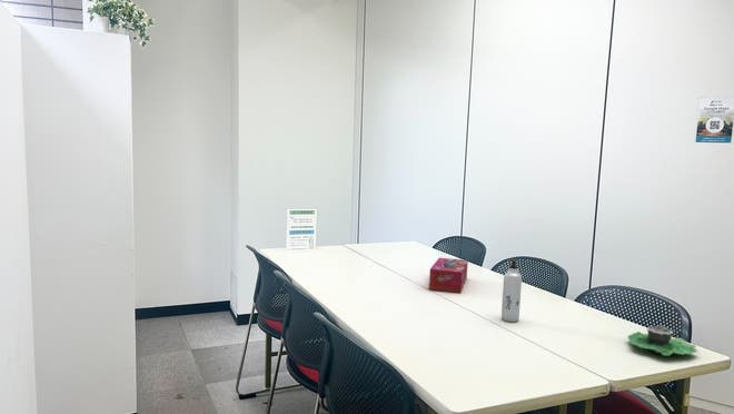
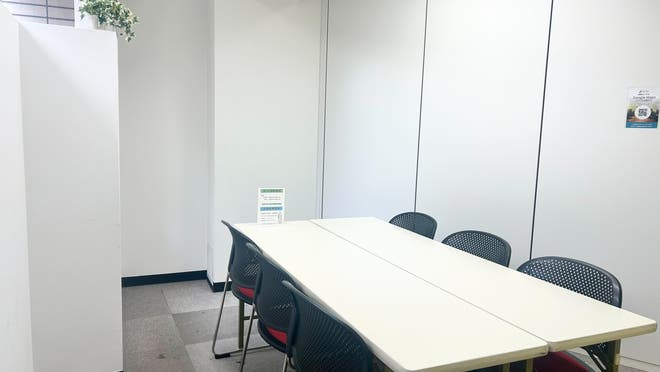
- succulent planter [626,324,698,357]
- tissue box [428,257,469,294]
- water bottle [500,258,523,323]
